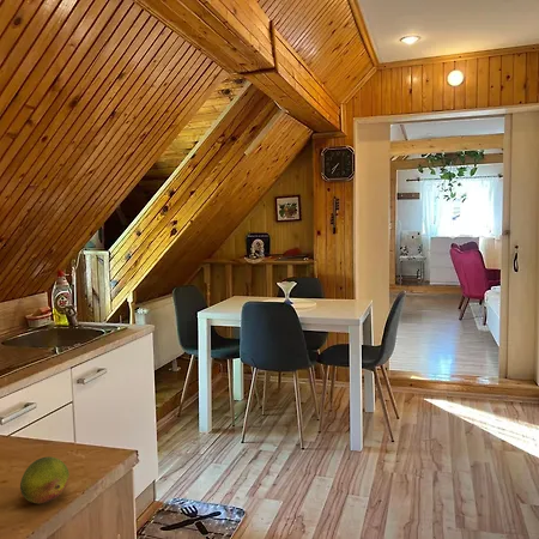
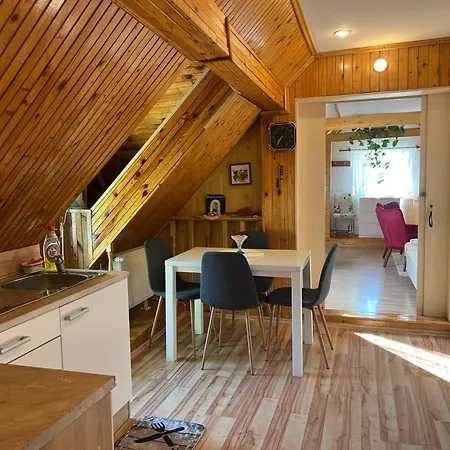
- fruit [19,455,71,505]
